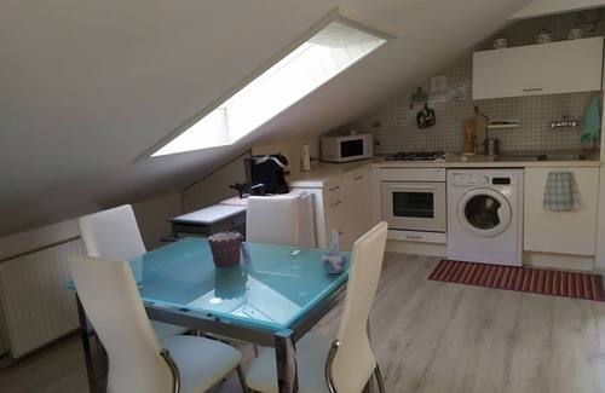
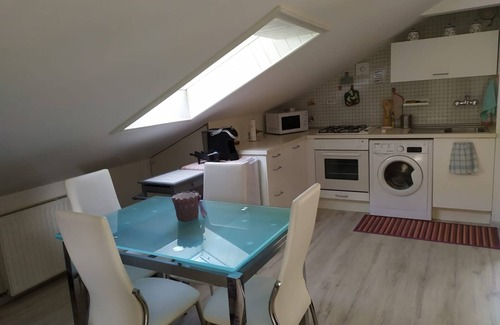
- ceramic pitcher [321,227,347,274]
